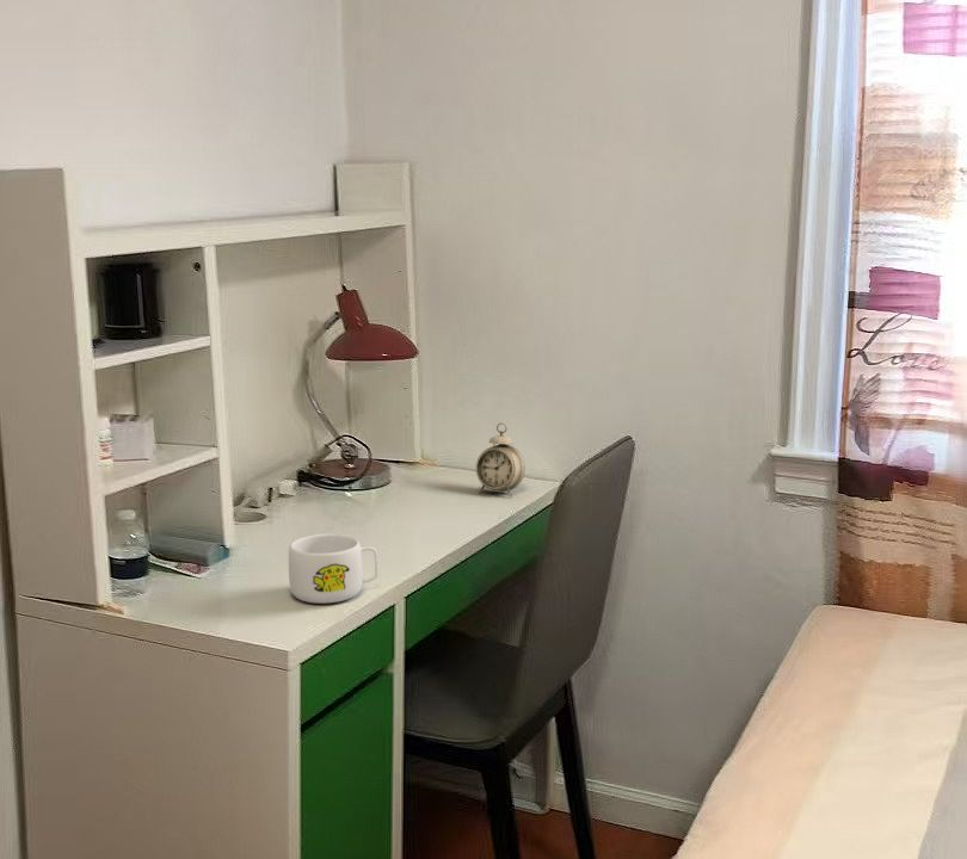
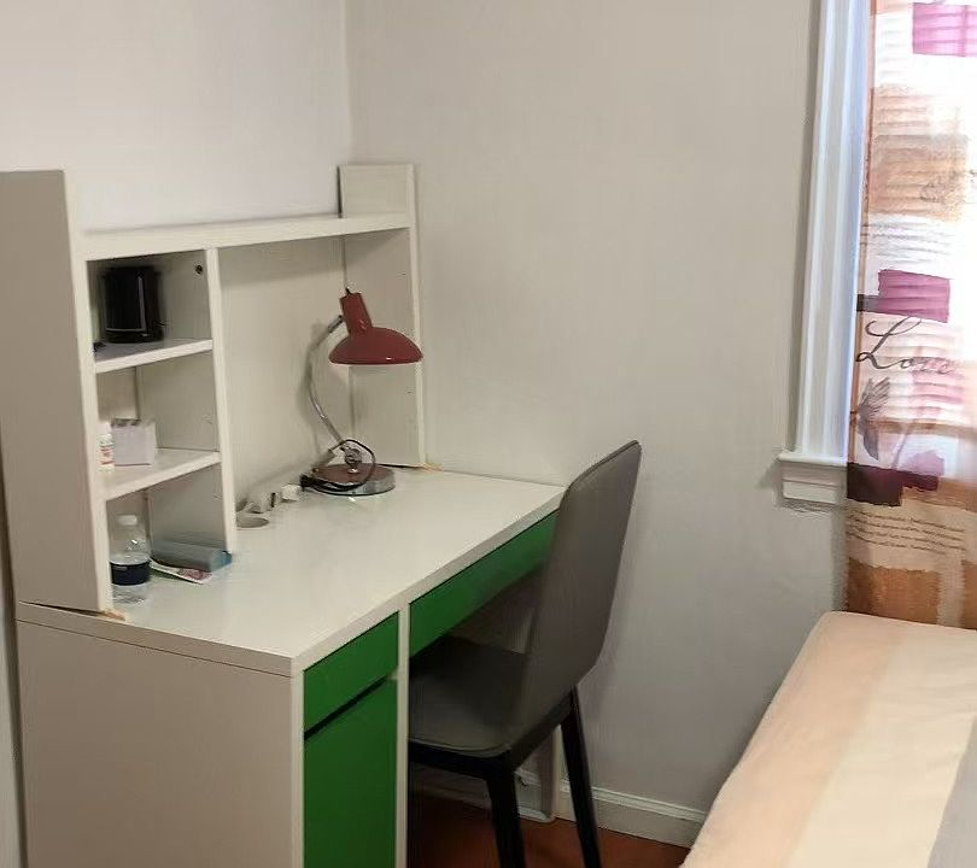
- alarm clock [475,421,526,498]
- mug [288,532,380,605]
